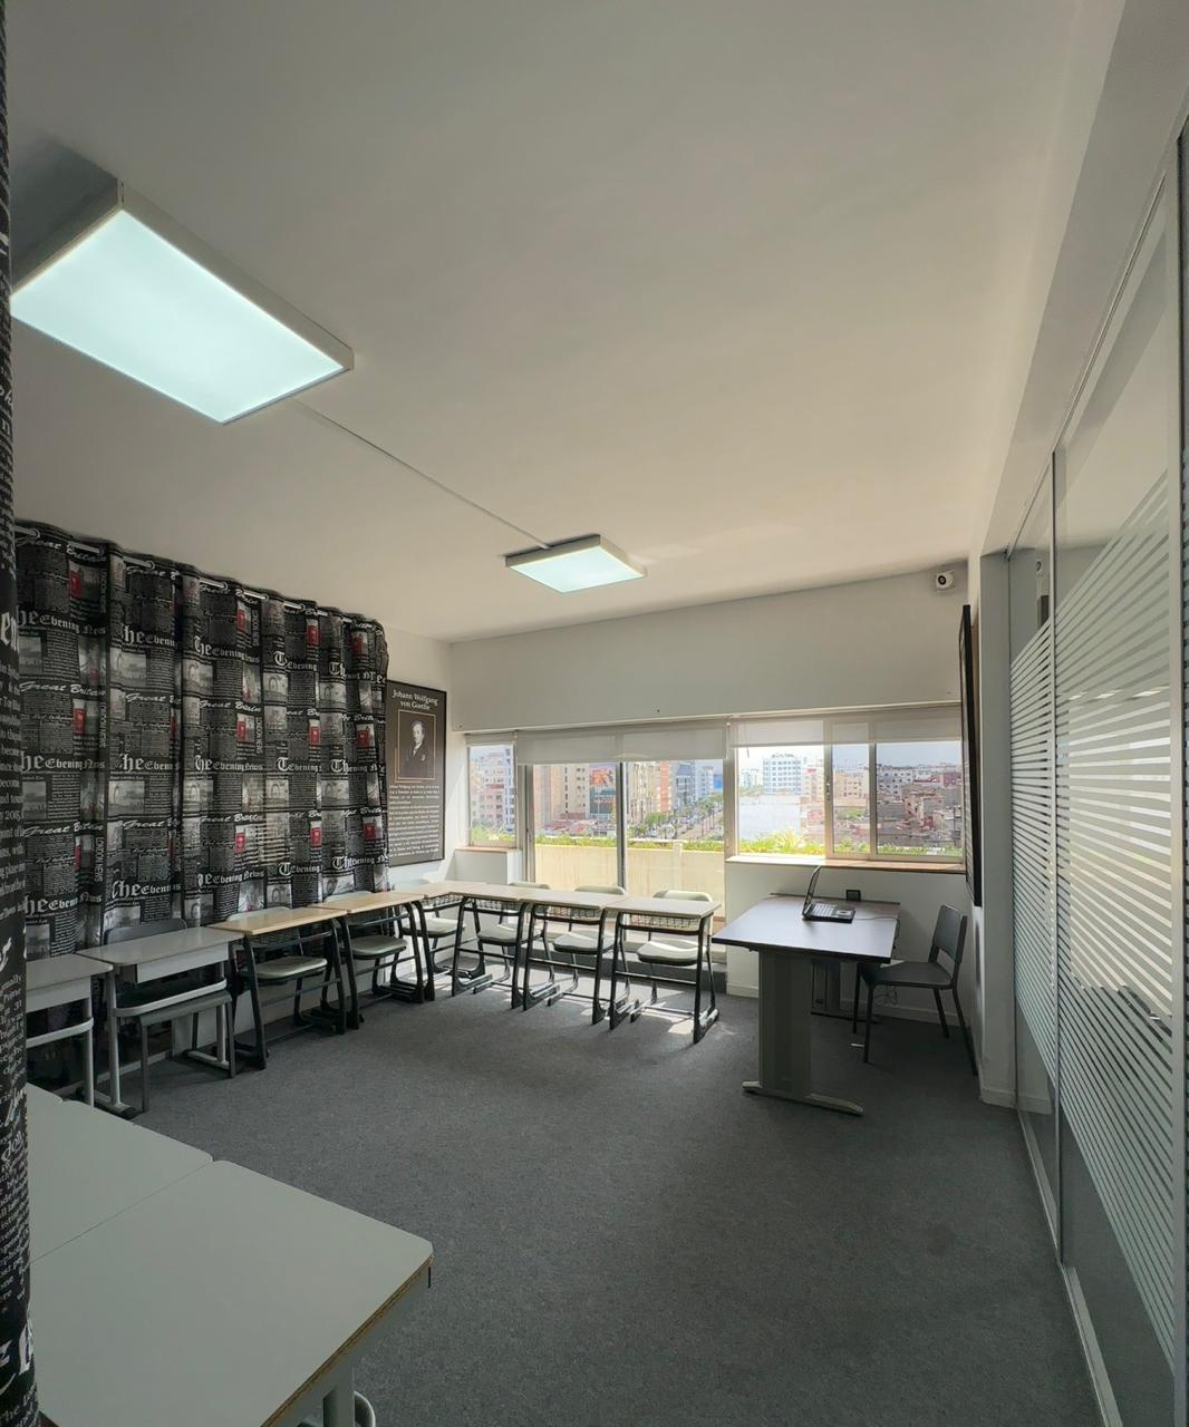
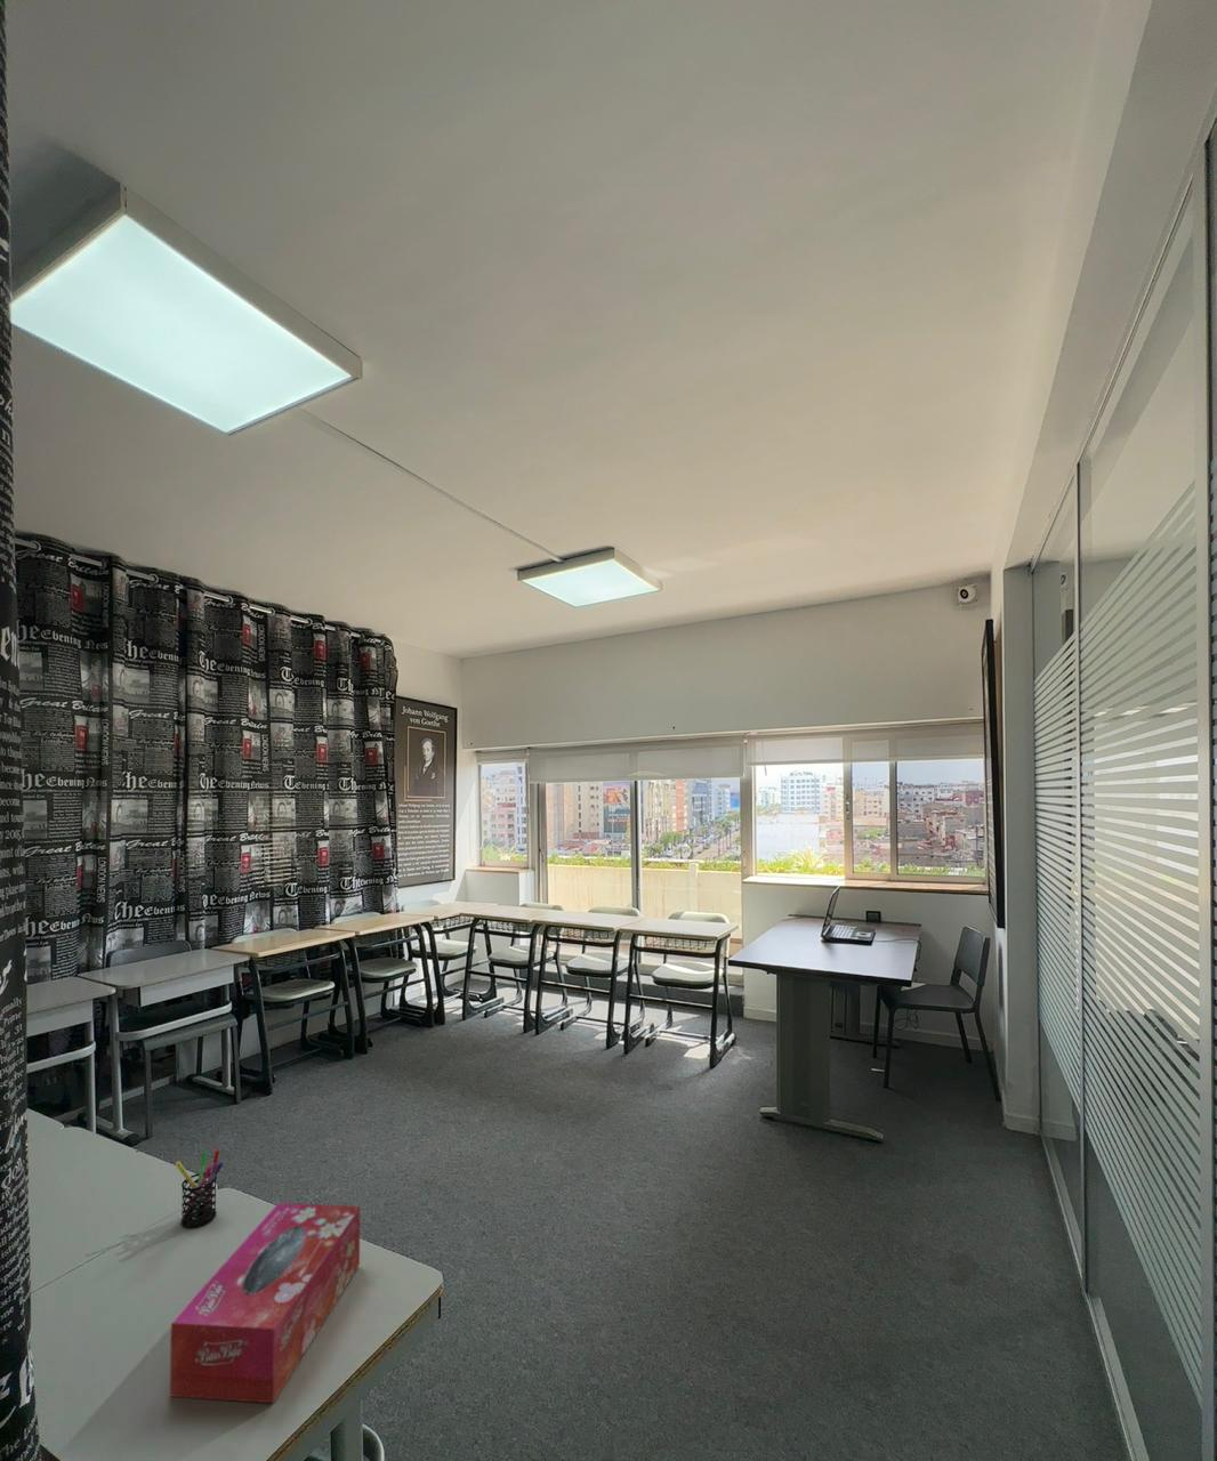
+ pen holder [175,1148,223,1228]
+ tissue box [169,1201,360,1404]
